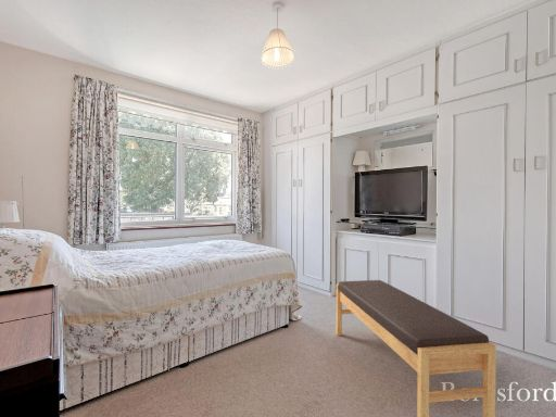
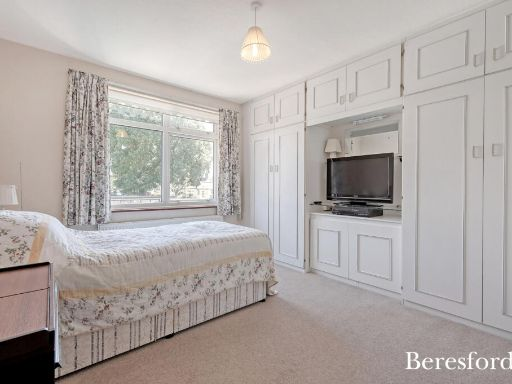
- bench [336,279,497,417]
